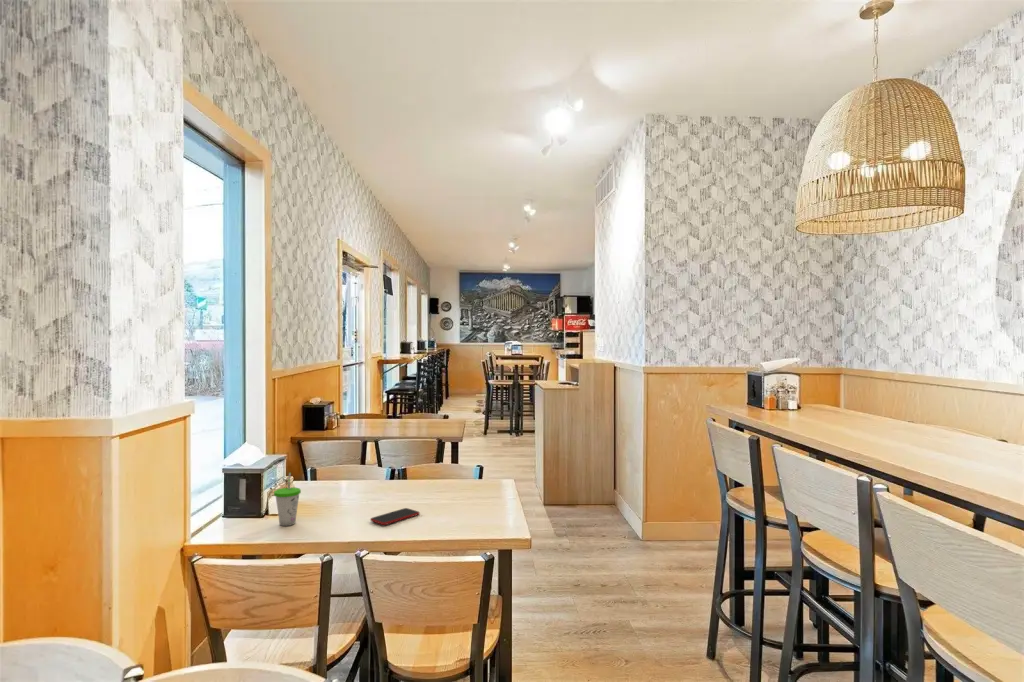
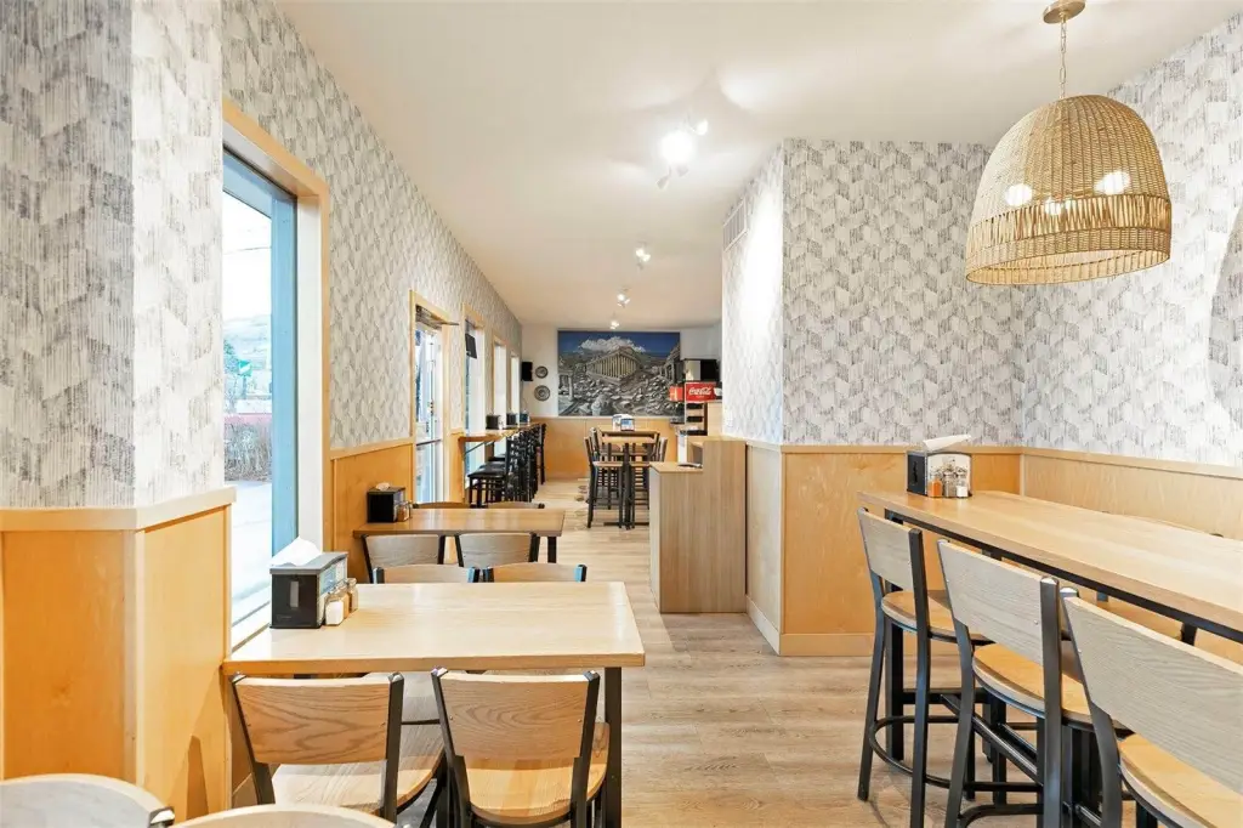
- cup [273,472,302,527]
- smartphone [369,507,421,526]
